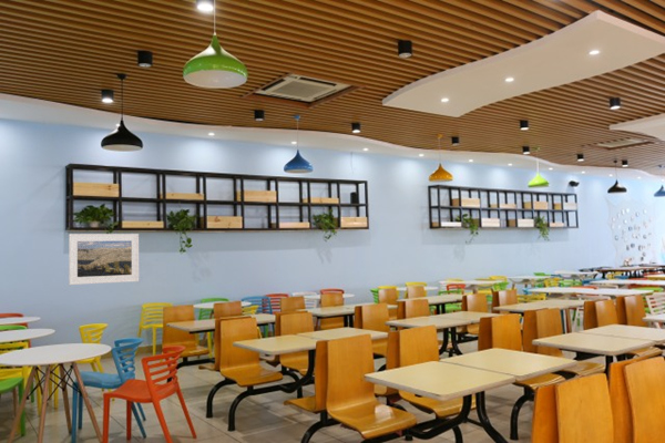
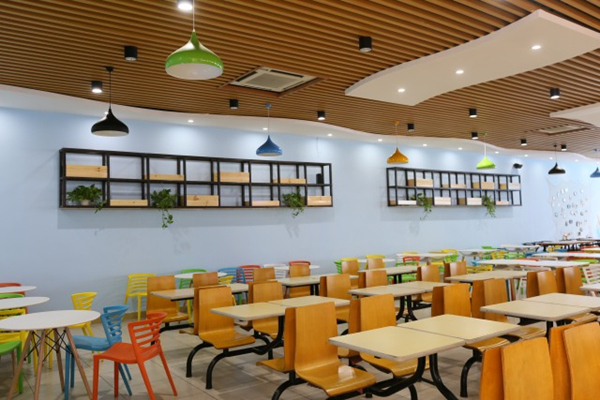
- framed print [68,233,140,286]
